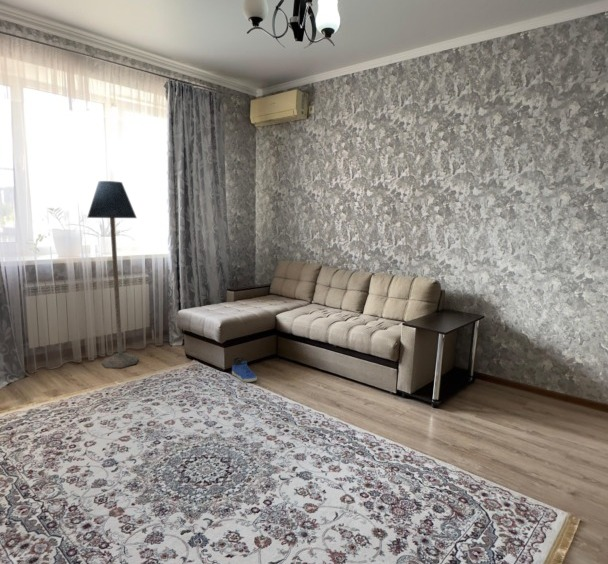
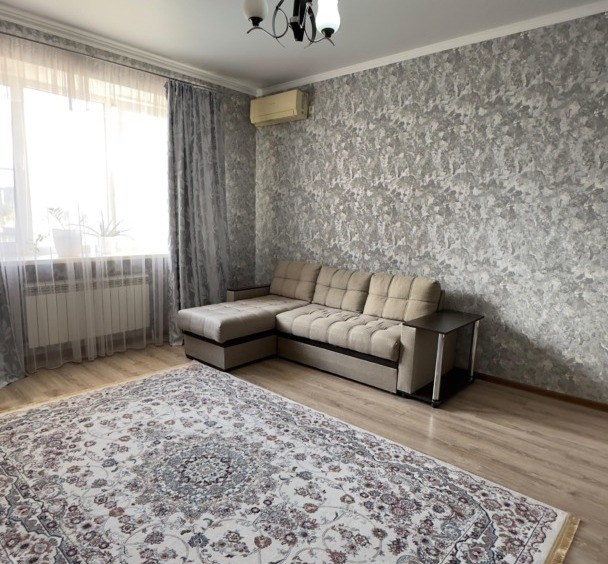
- sneaker [231,356,258,383]
- floor lamp [86,180,140,369]
